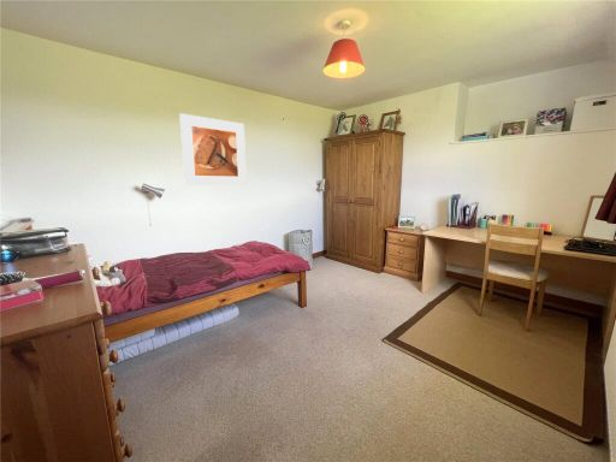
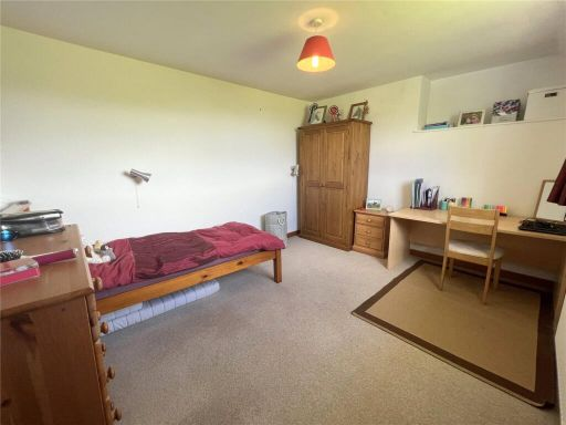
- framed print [178,112,248,186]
